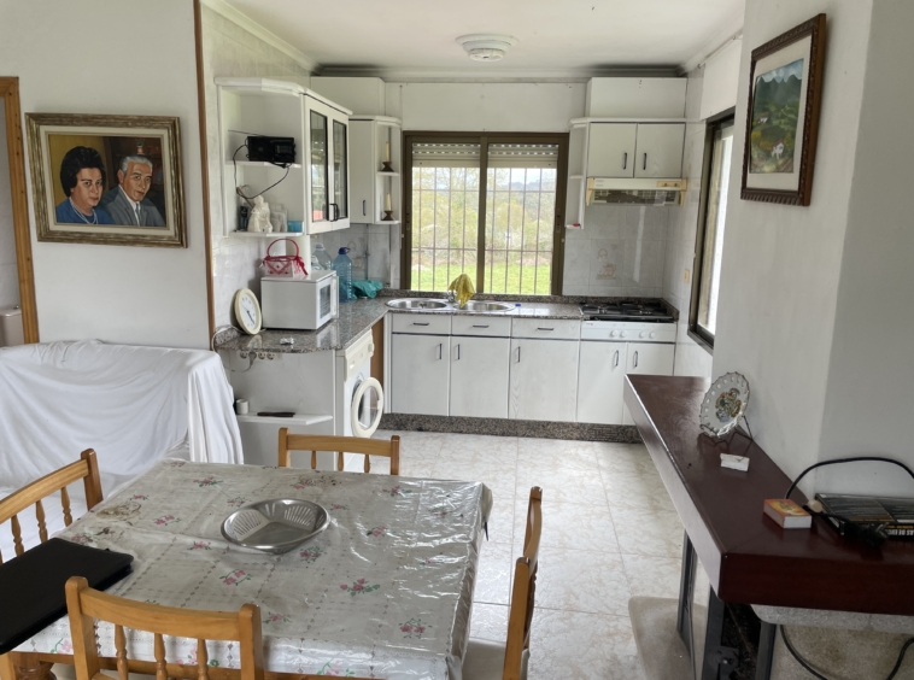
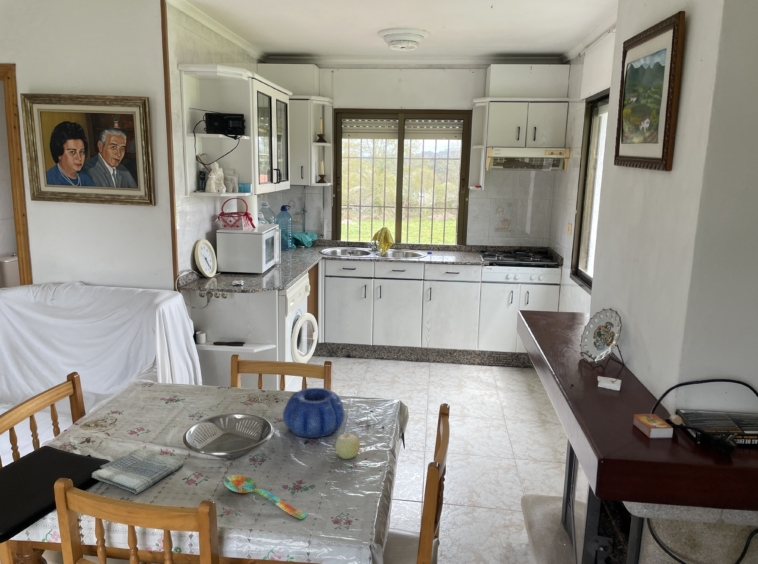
+ spoon [223,474,308,521]
+ fruit [334,432,361,460]
+ dish towel [91,448,185,495]
+ decorative bowl [282,387,346,439]
